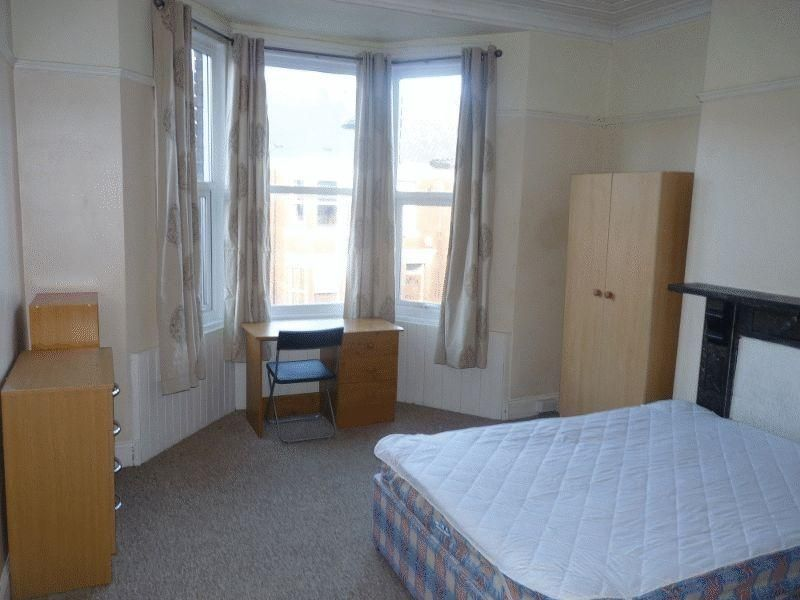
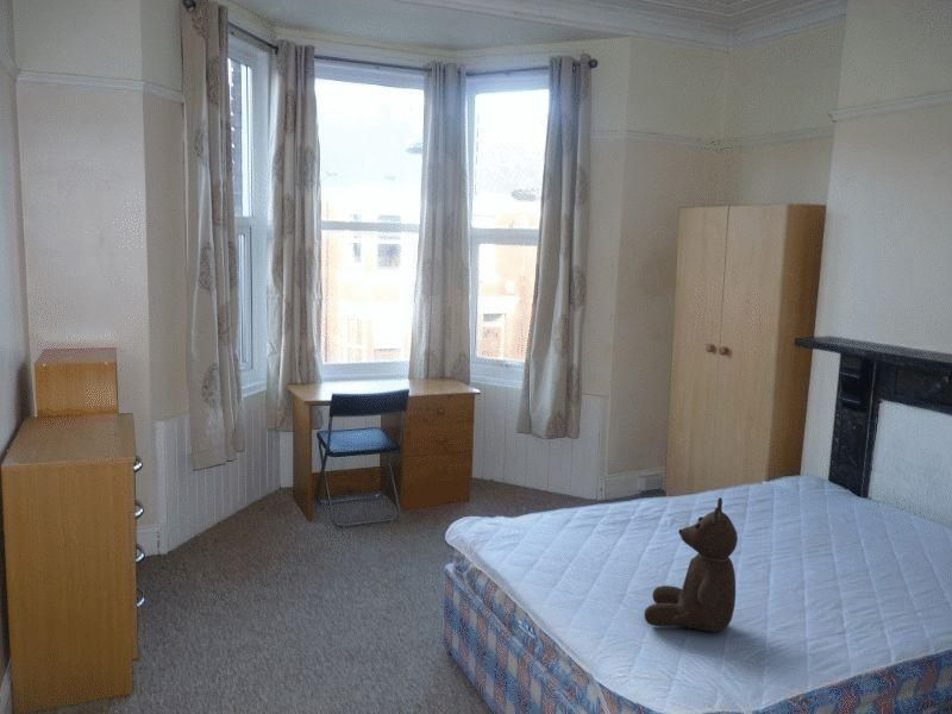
+ teddy bear [643,496,739,633]
